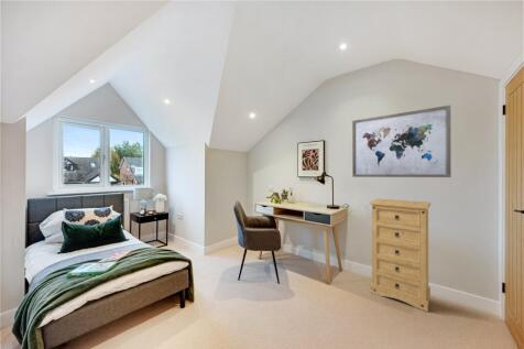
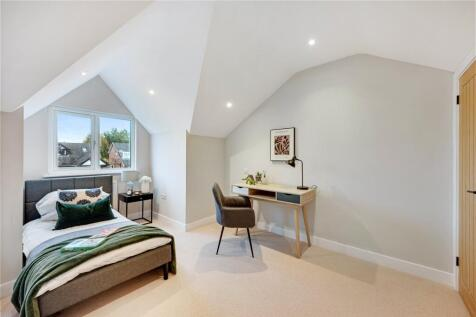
- dresser [368,198,432,313]
- wall art [351,105,452,178]
